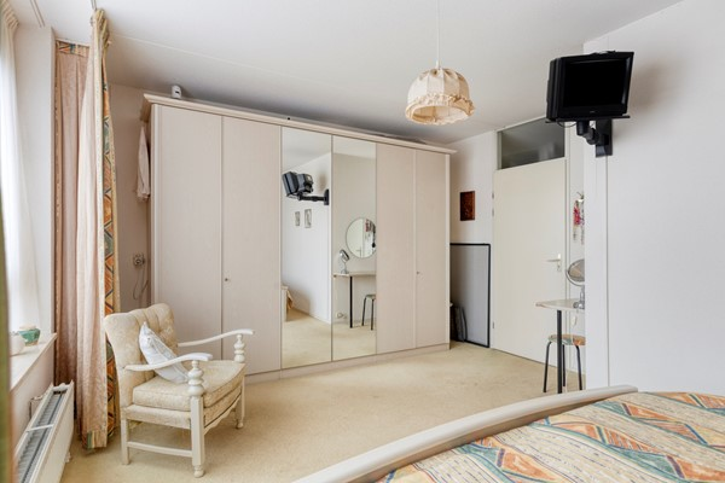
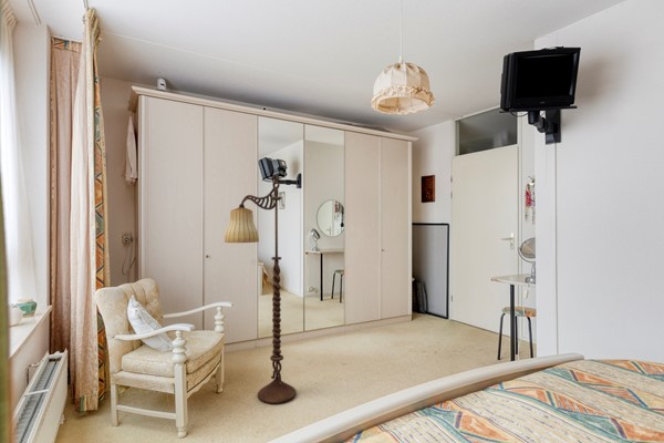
+ floor lamp [224,174,298,405]
